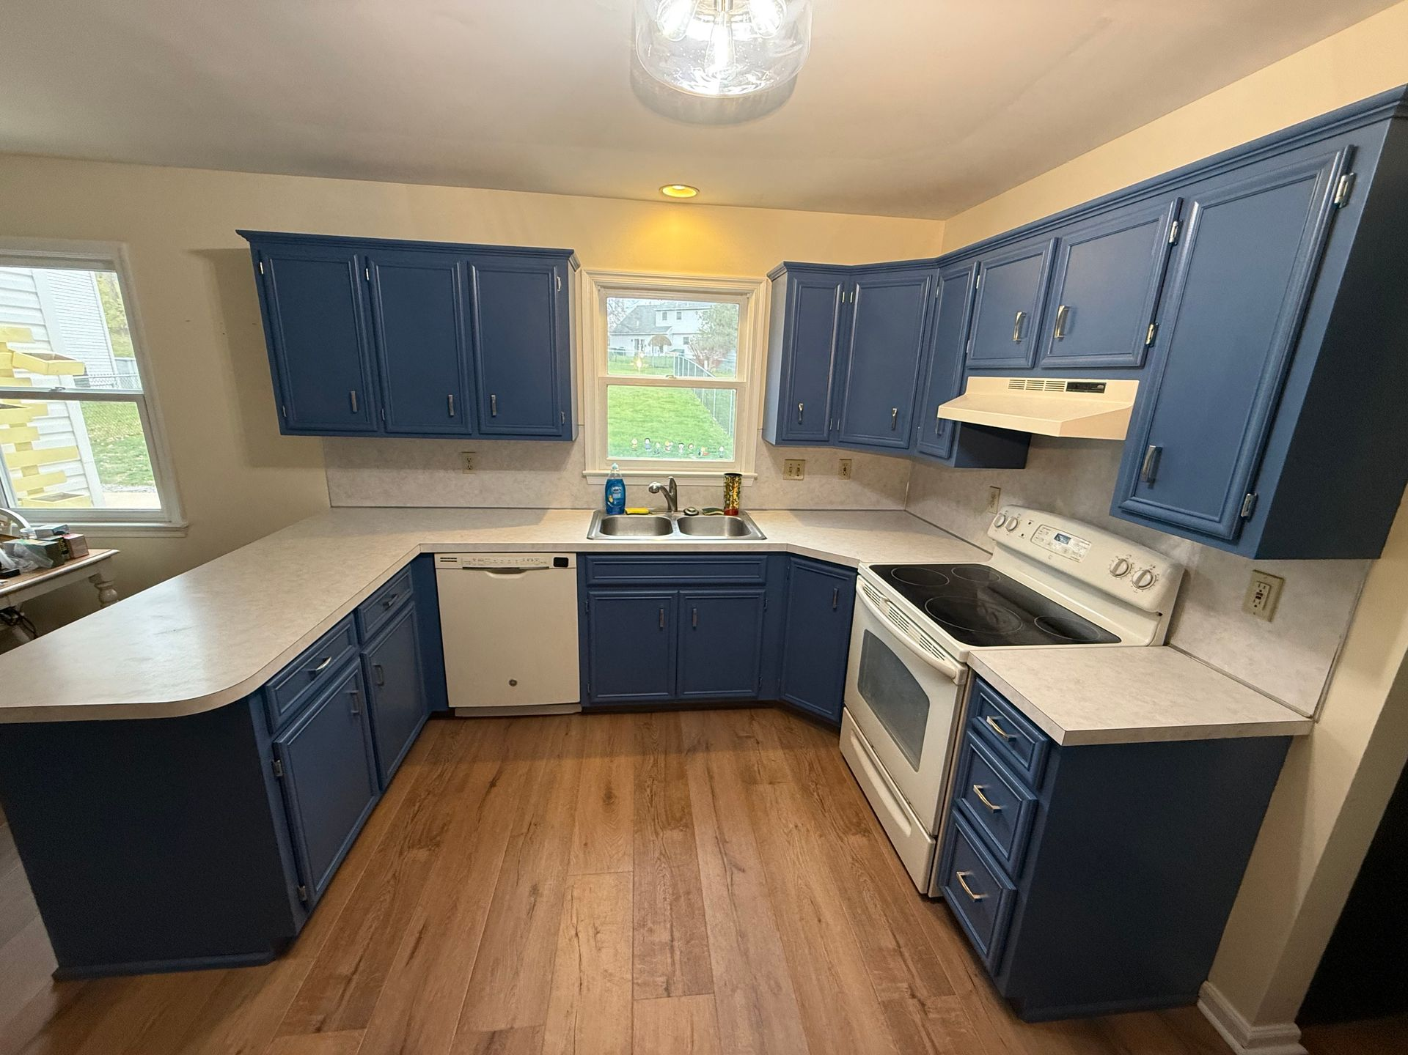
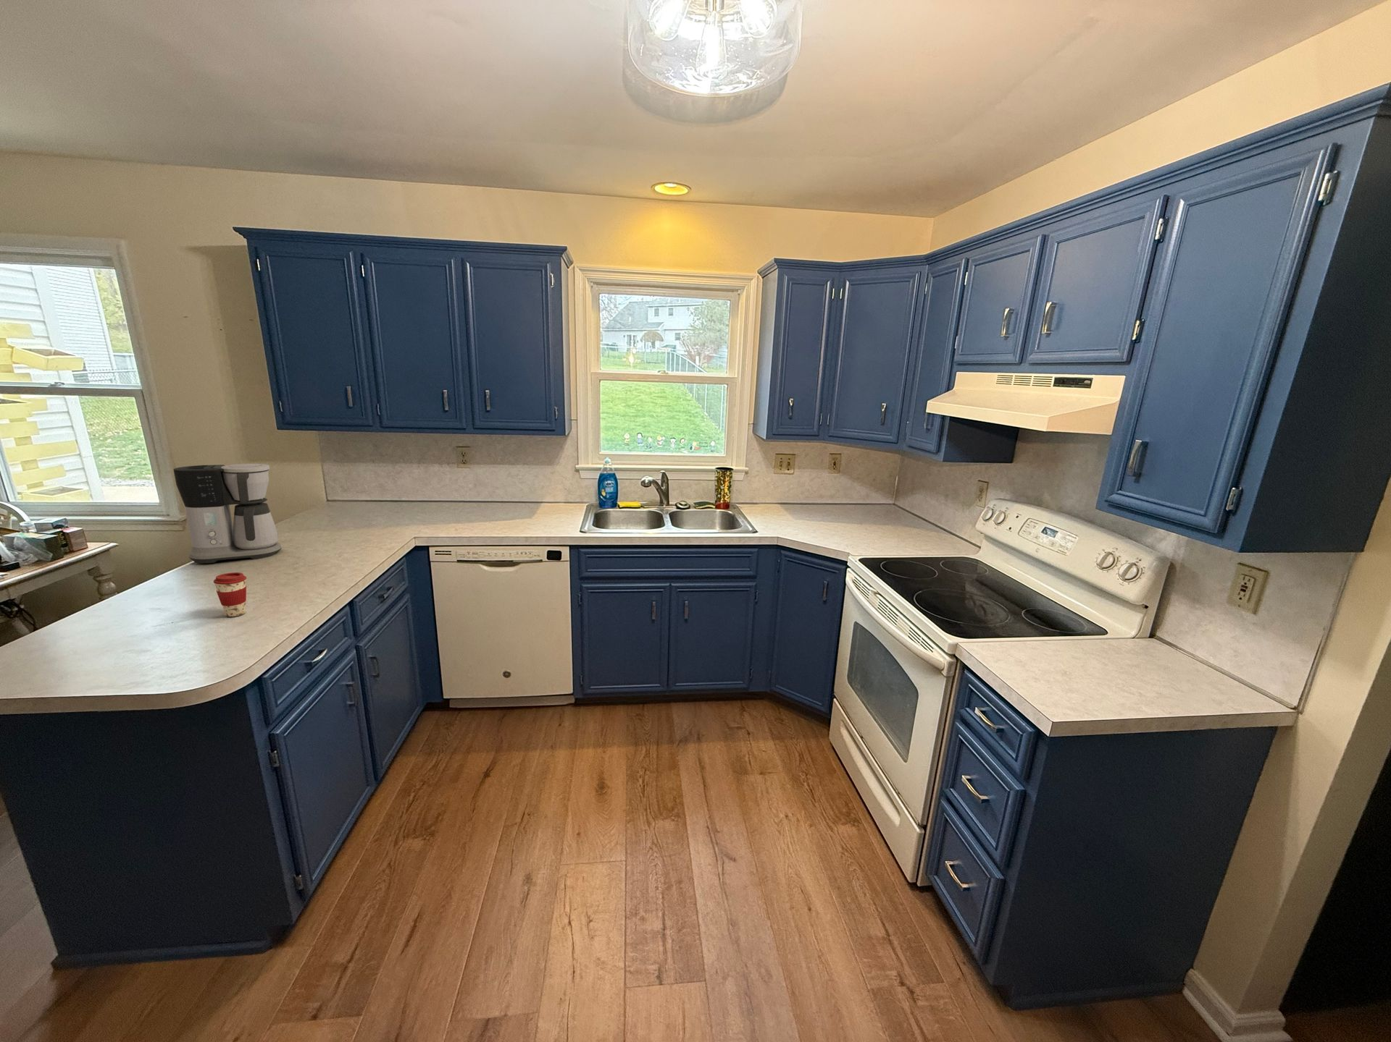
+ coffee maker [173,463,281,565]
+ coffee cup [212,571,248,617]
